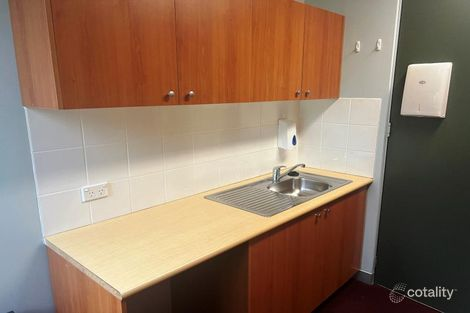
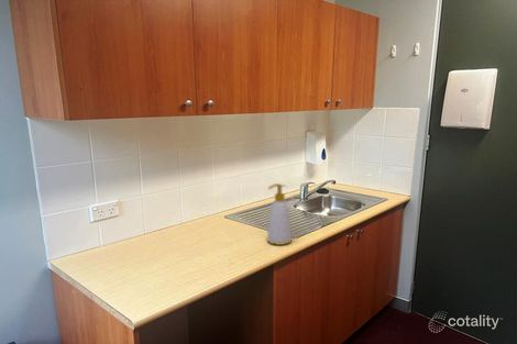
+ soap bottle [266,182,293,246]
